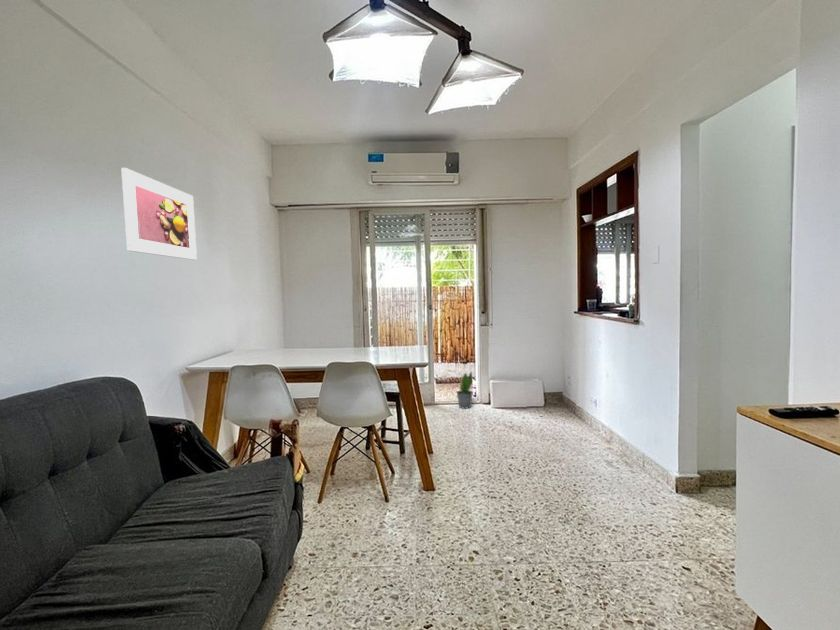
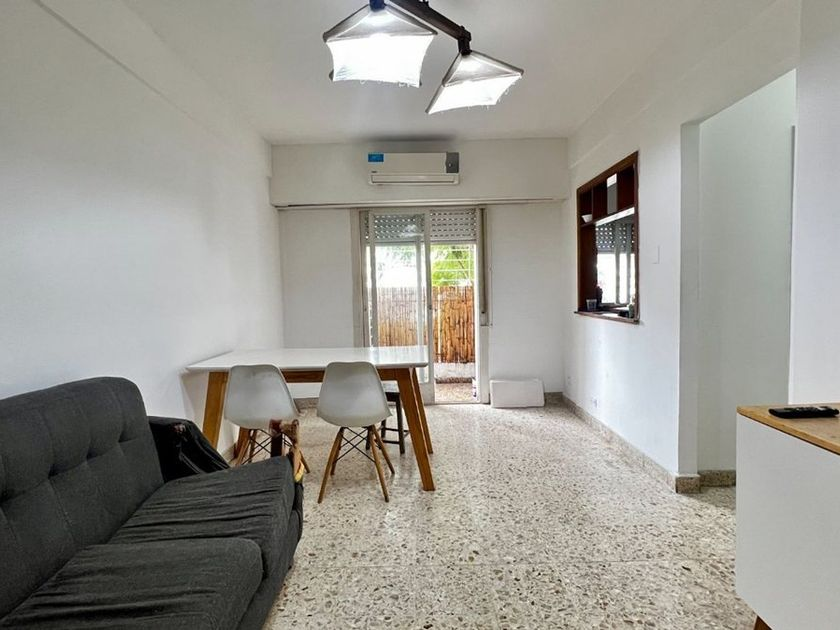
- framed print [120,167,198,261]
- potted plant [455,371,474,410]
